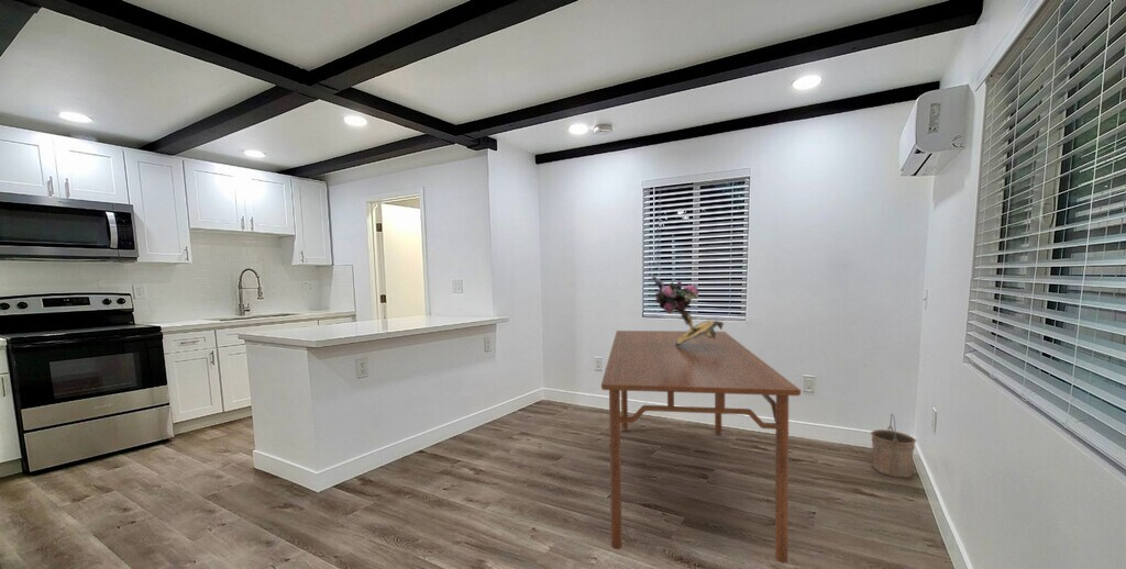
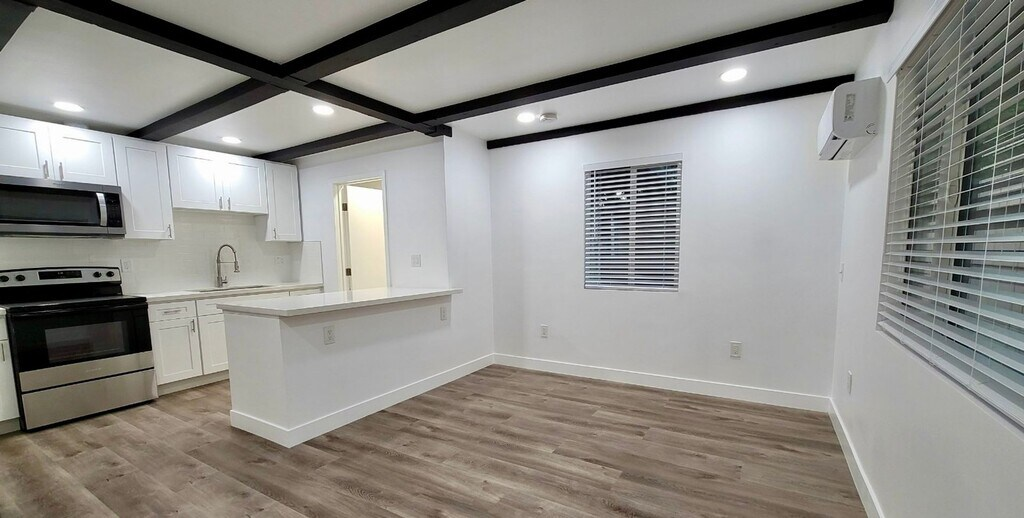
- dining table [600,330,802,565]
- bucket [870,413,917,479]
- bouquet [651,276,725,348]
